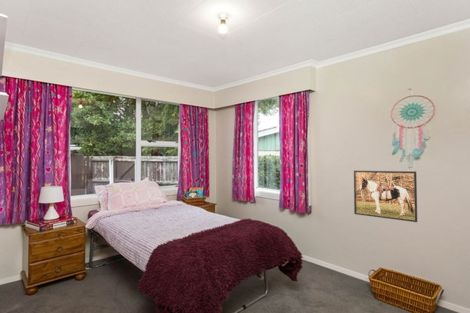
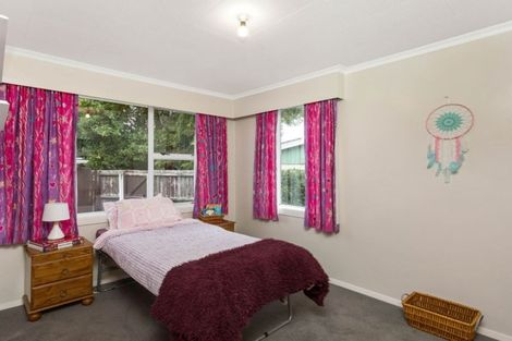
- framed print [353,170,418,223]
